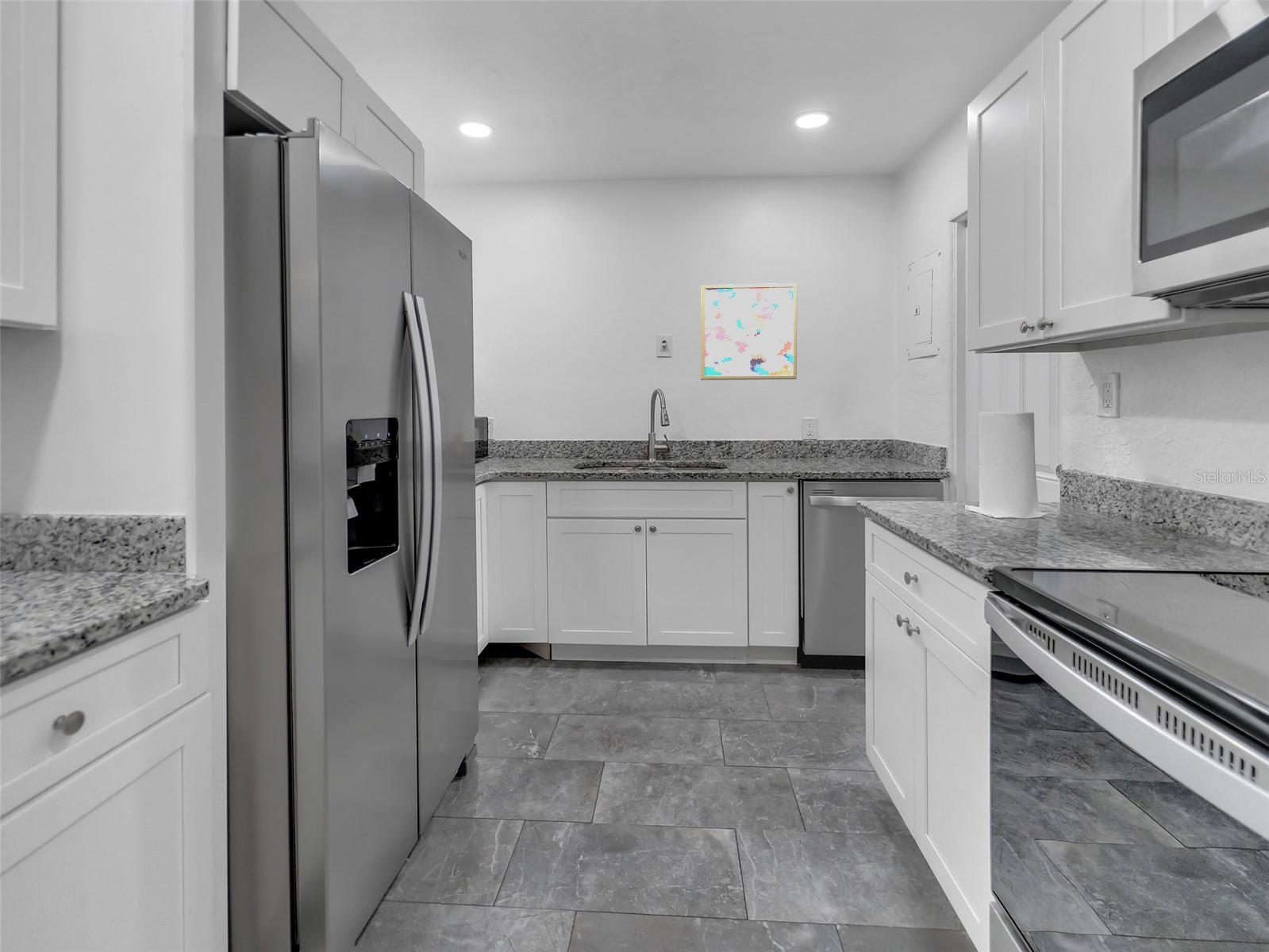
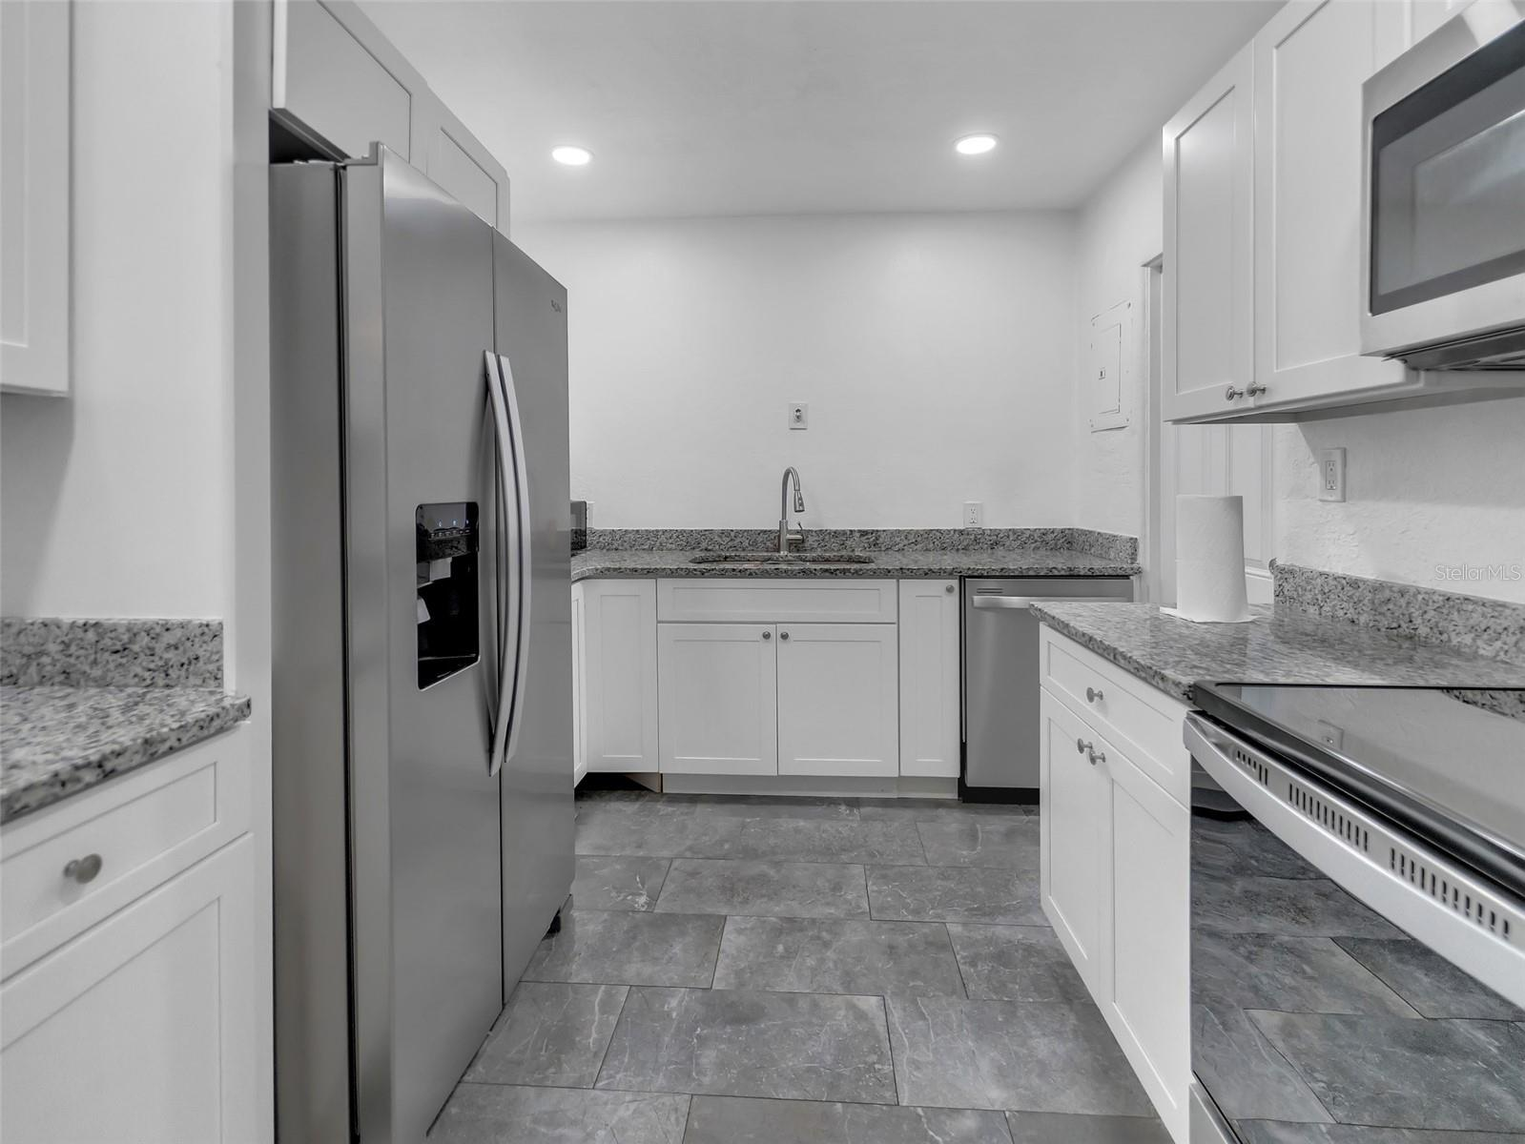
- wall art [700,282,798,381]
